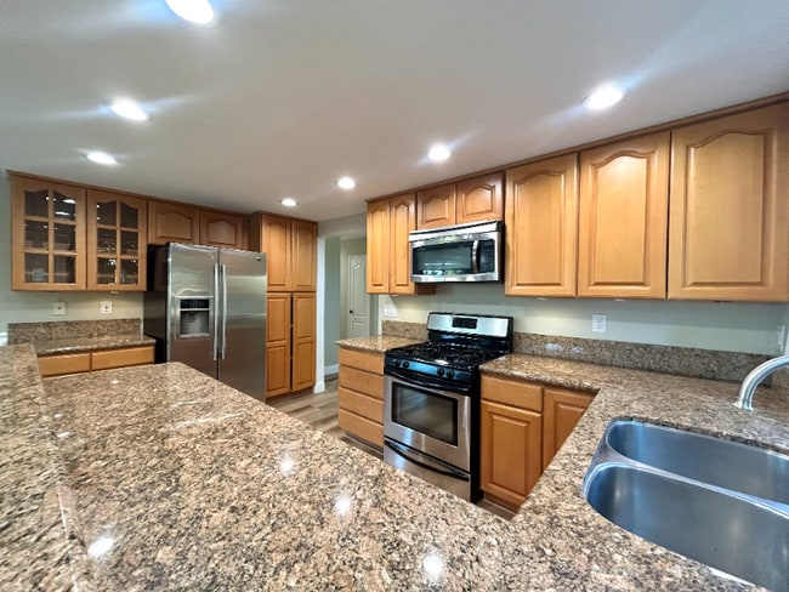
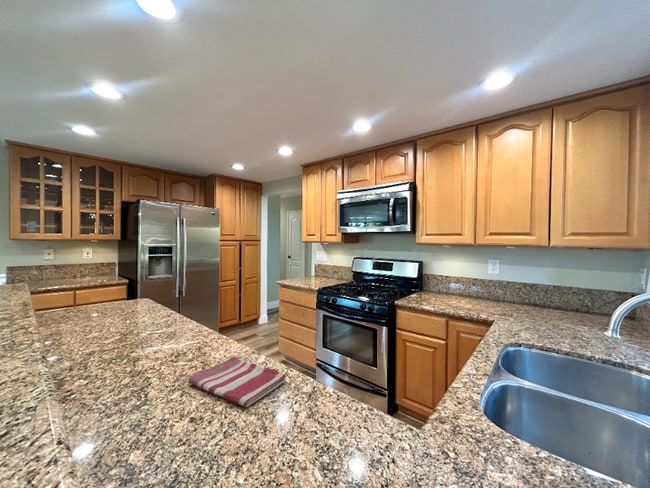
+ dish towel [187,355,287,408]
